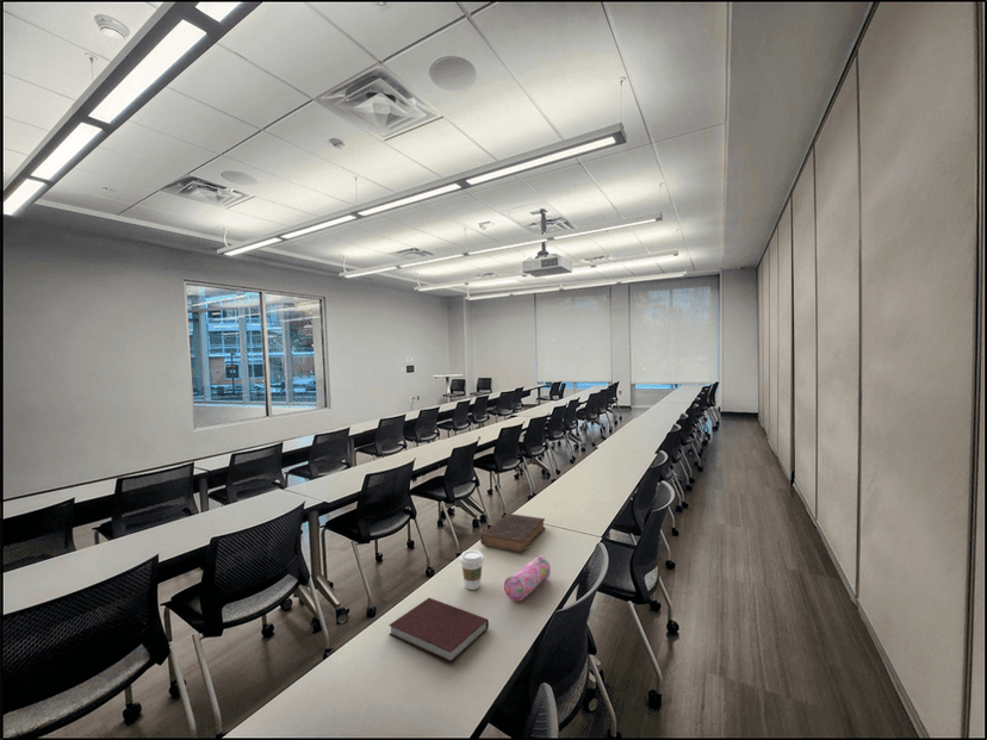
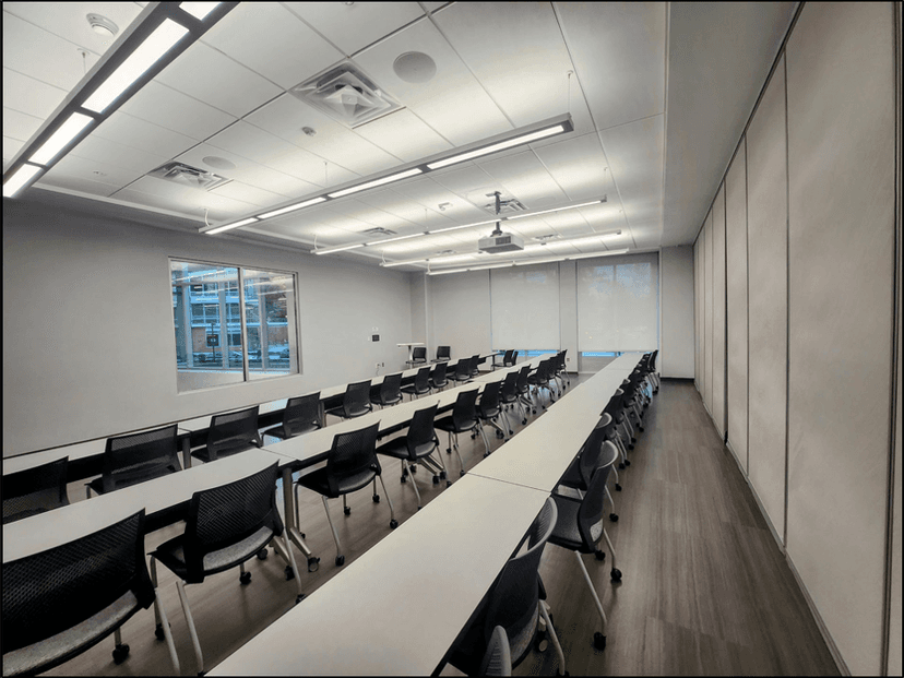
- pencil case [503,554,552,603]
- book [479,512,546,553]
- coffee cup [459,549,485,591]
- notebook [387,597,490,664]
